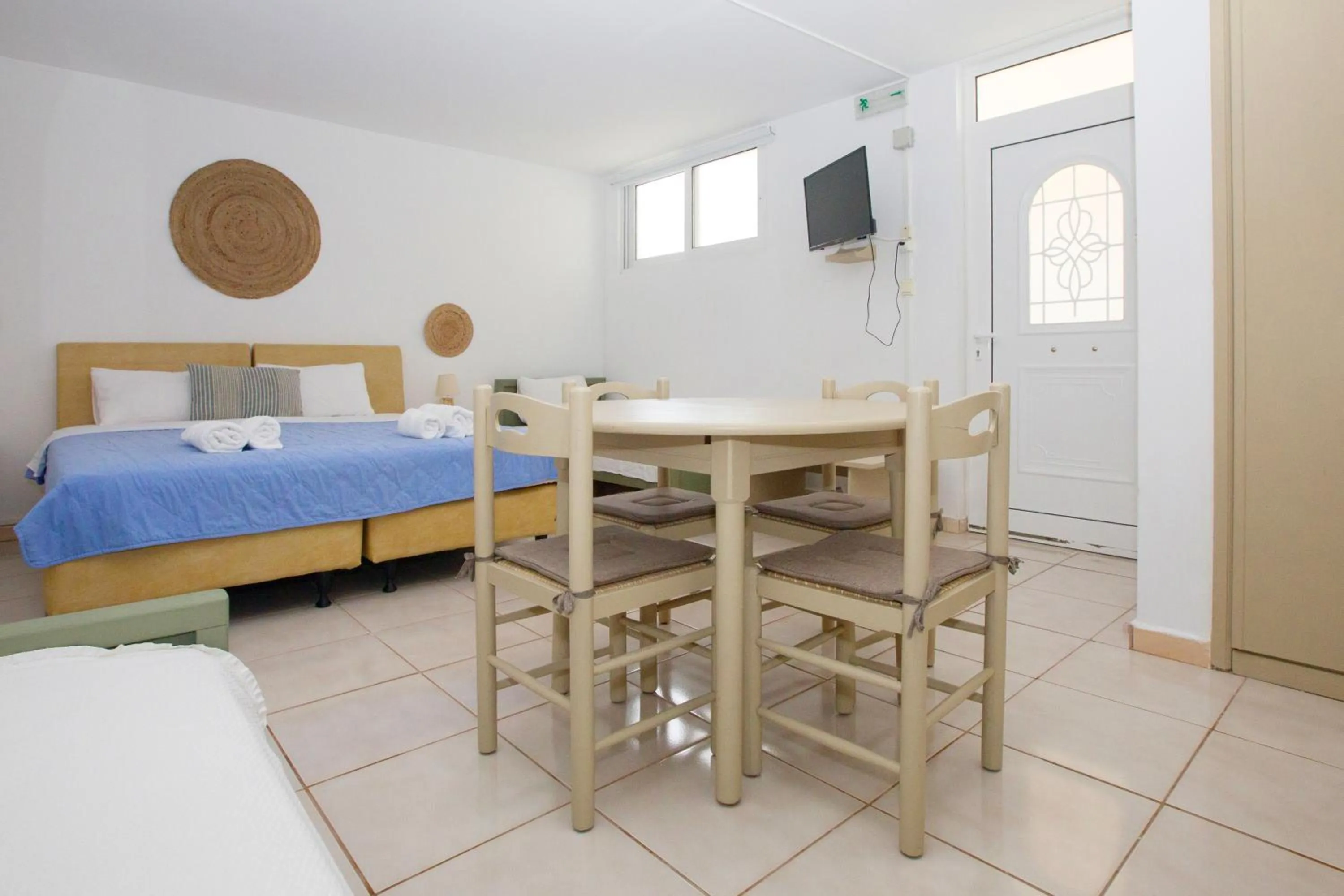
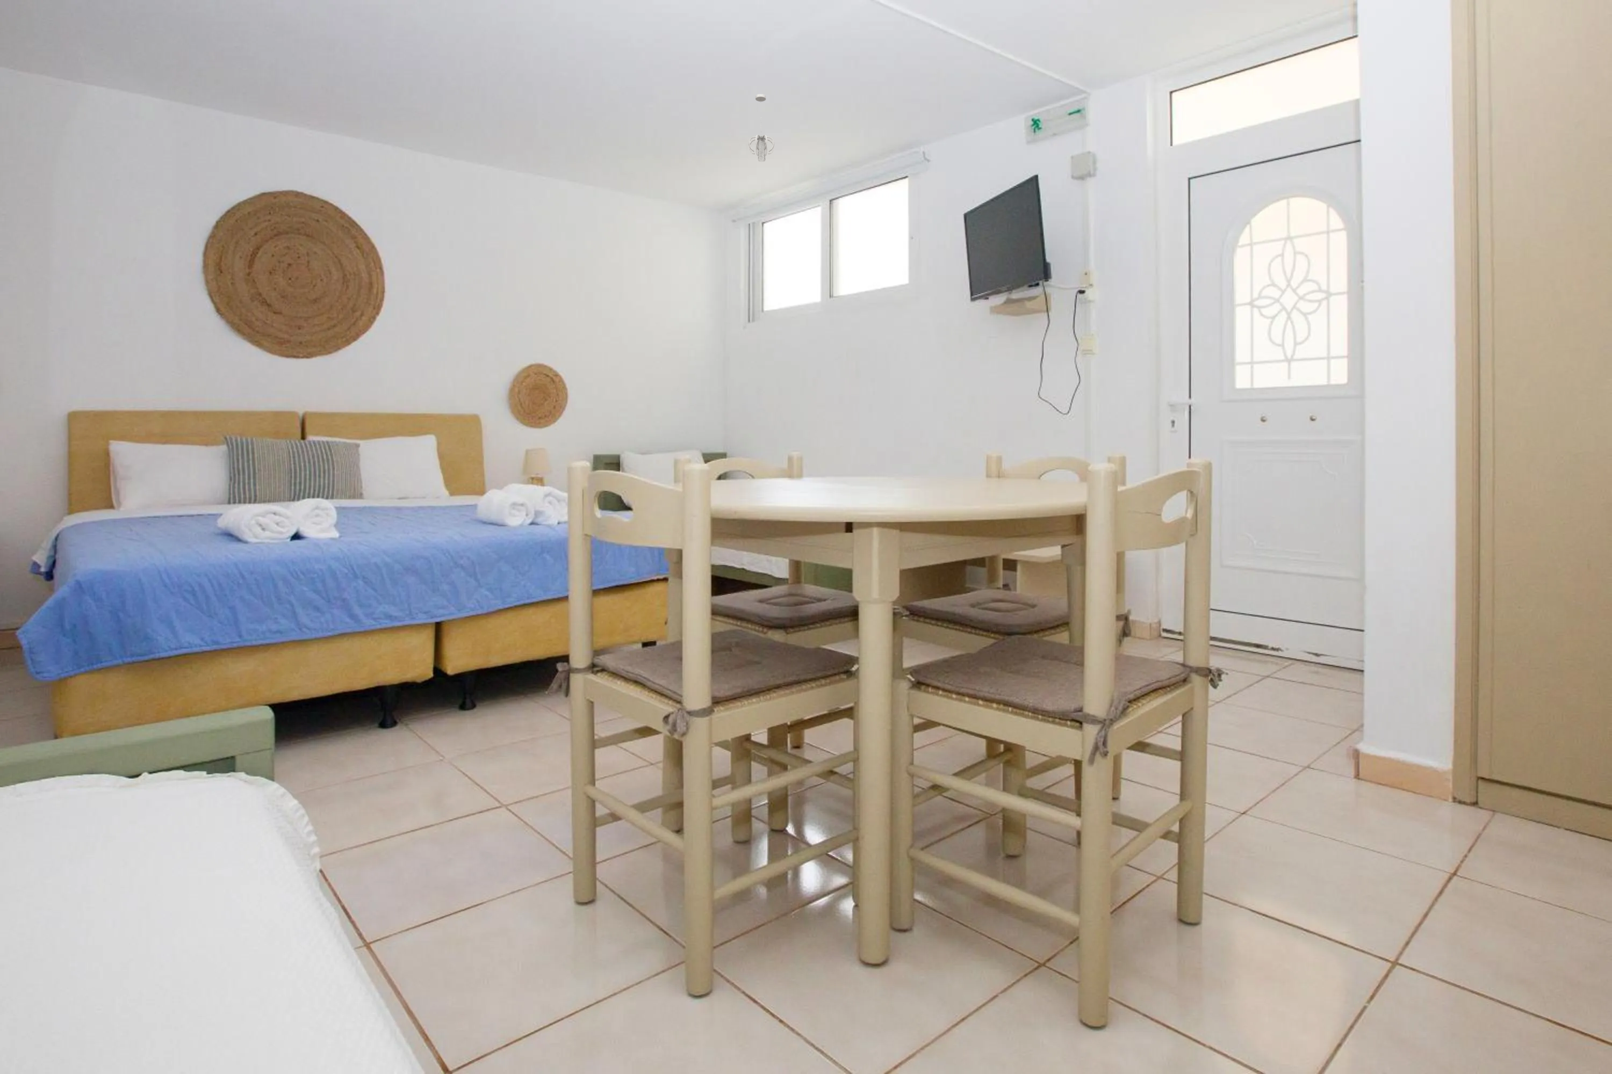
+ pendant light [748,93,775,162]
